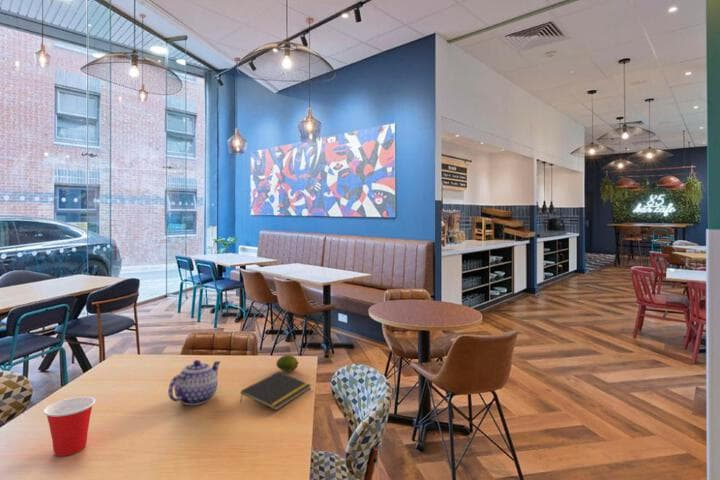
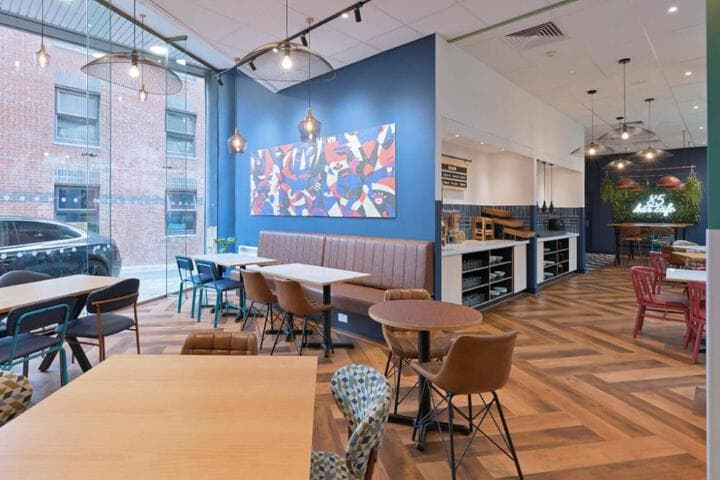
- fruit [275,354,300,372]
- cup [42,396,97,457]
- teapot [167,359,221,406]
- notepad [239,370,312,411]
